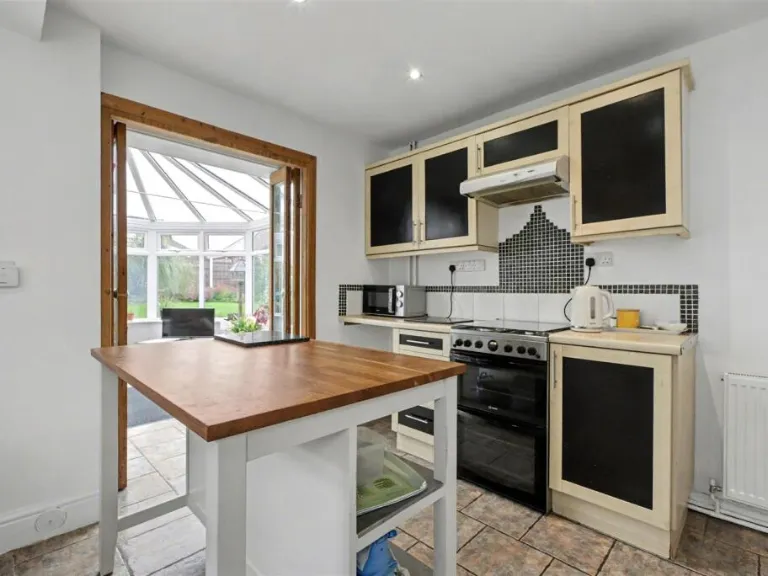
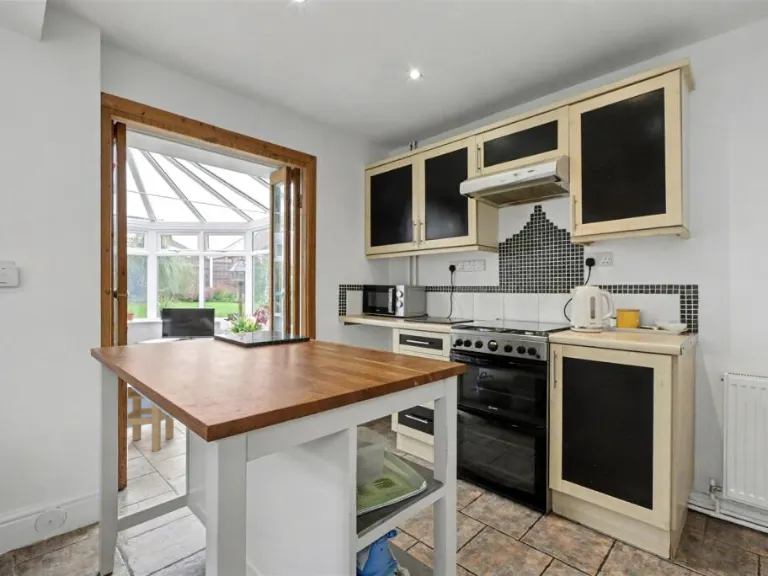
+ stool [127,386,175,452]
